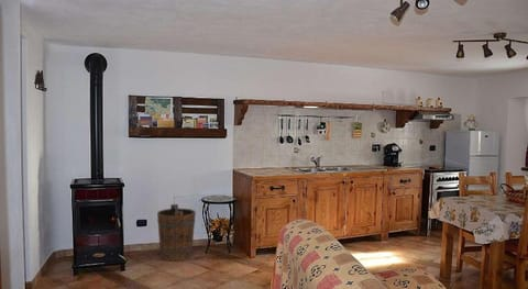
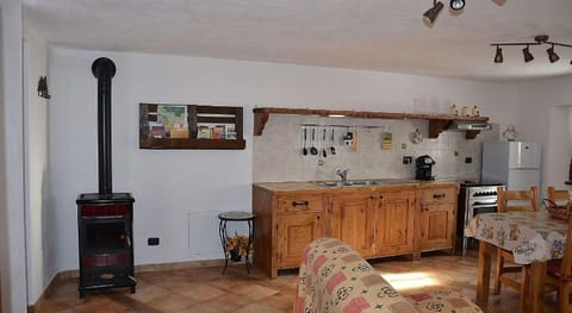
- wooden bucket [156,203,197,262]
